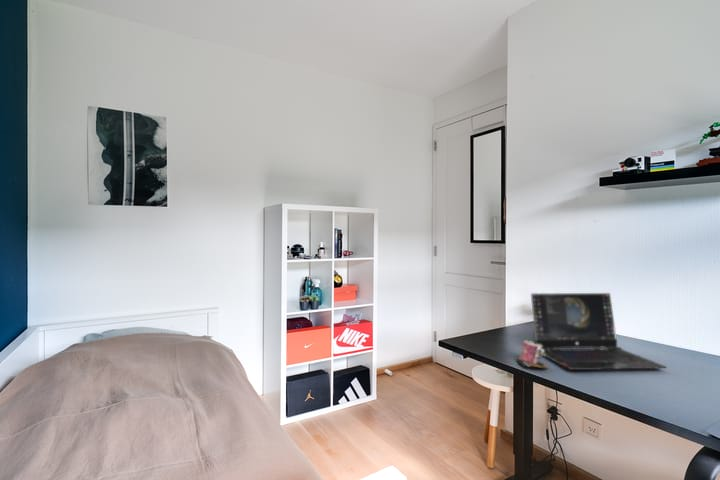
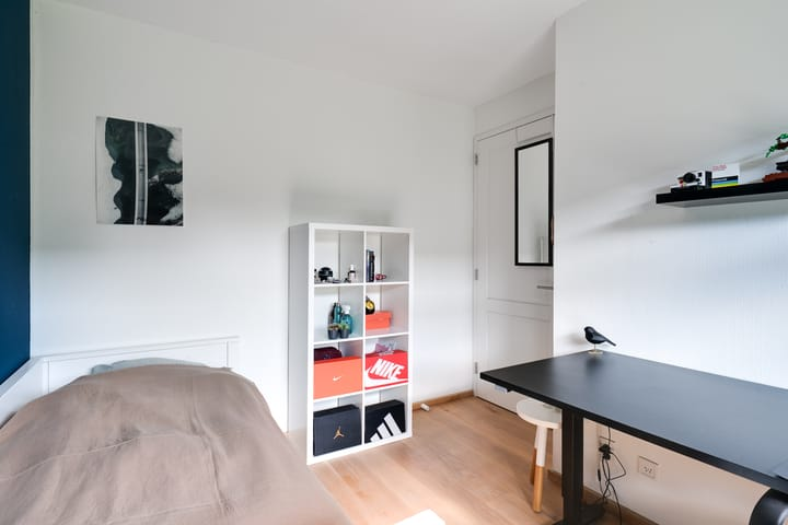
- mug [515,340,549,369]
- laptop computer [530,292,667,371]
